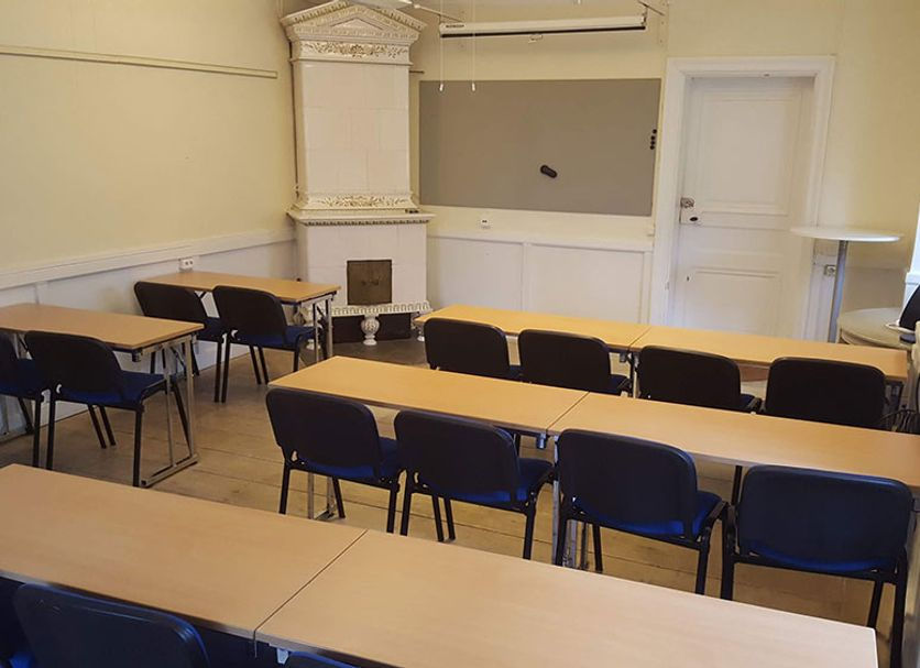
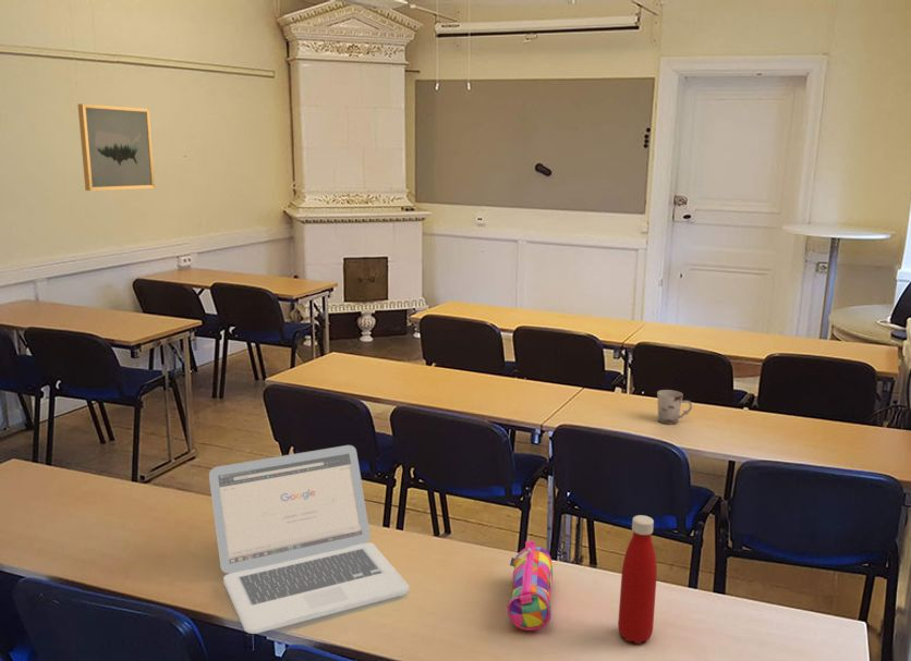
+ laptop [208,444,411,635]
+ wall art [77,103,156,192]
+ pencil case [507,540,554,632]
+ cup [656,389,693,425]
+ bottle [617,514,658,645]
